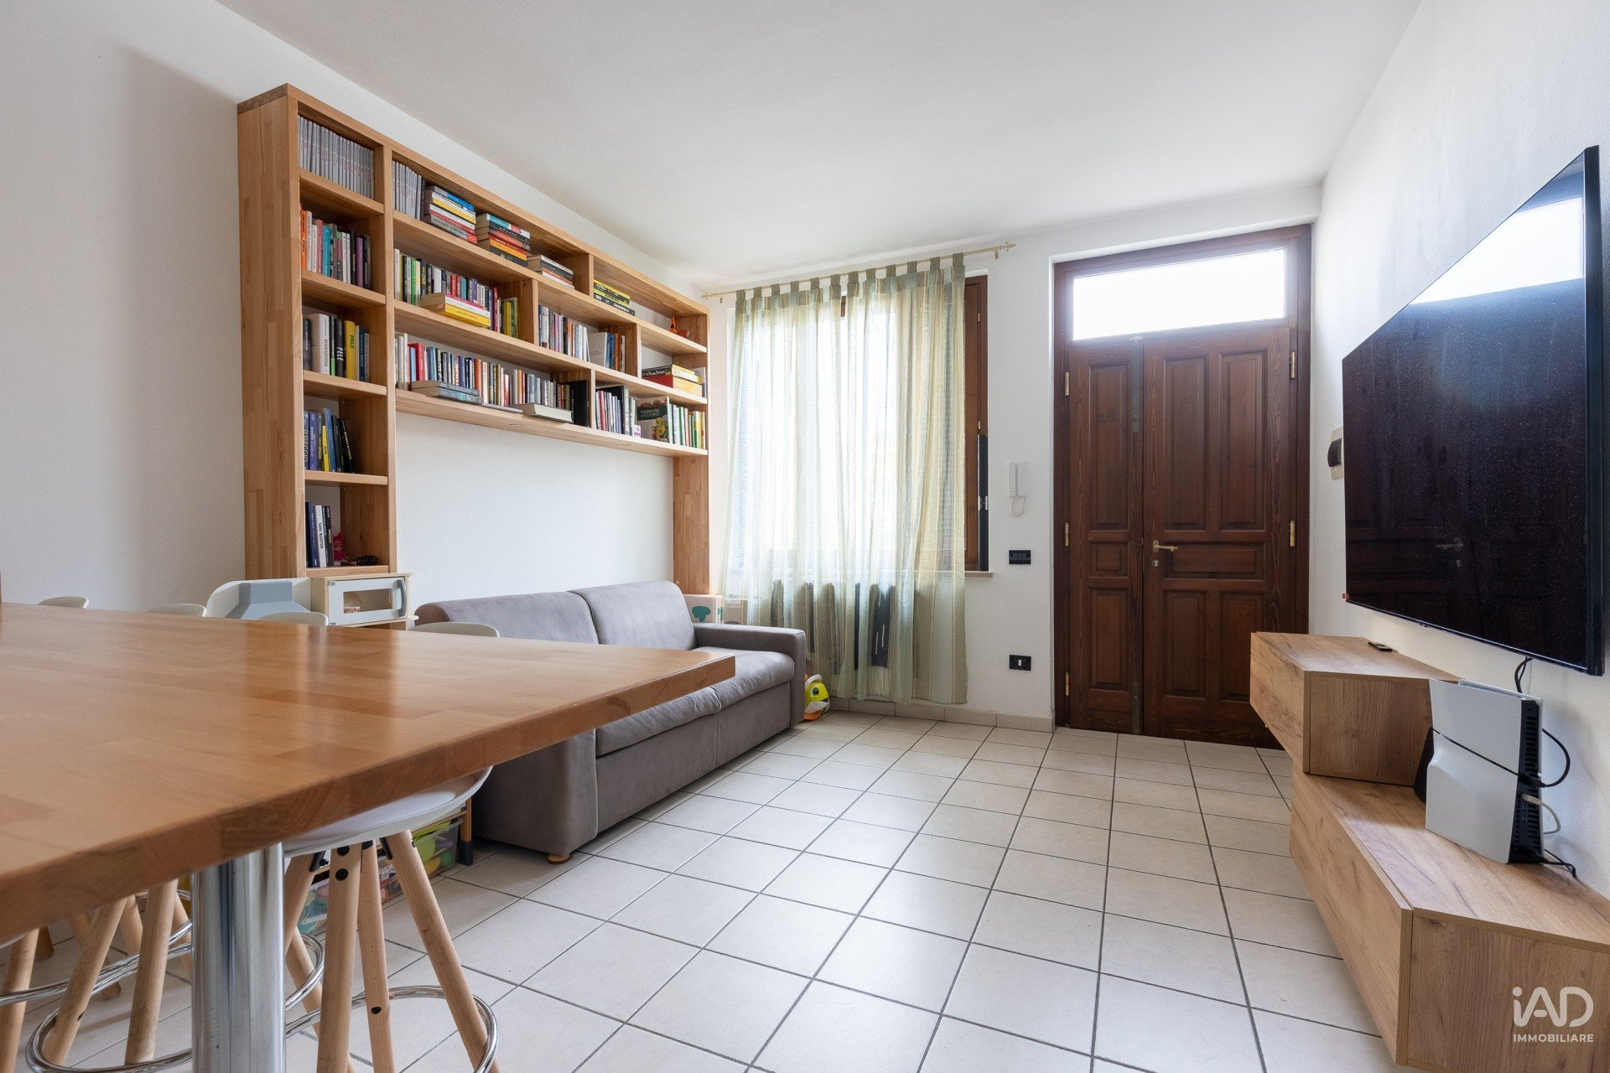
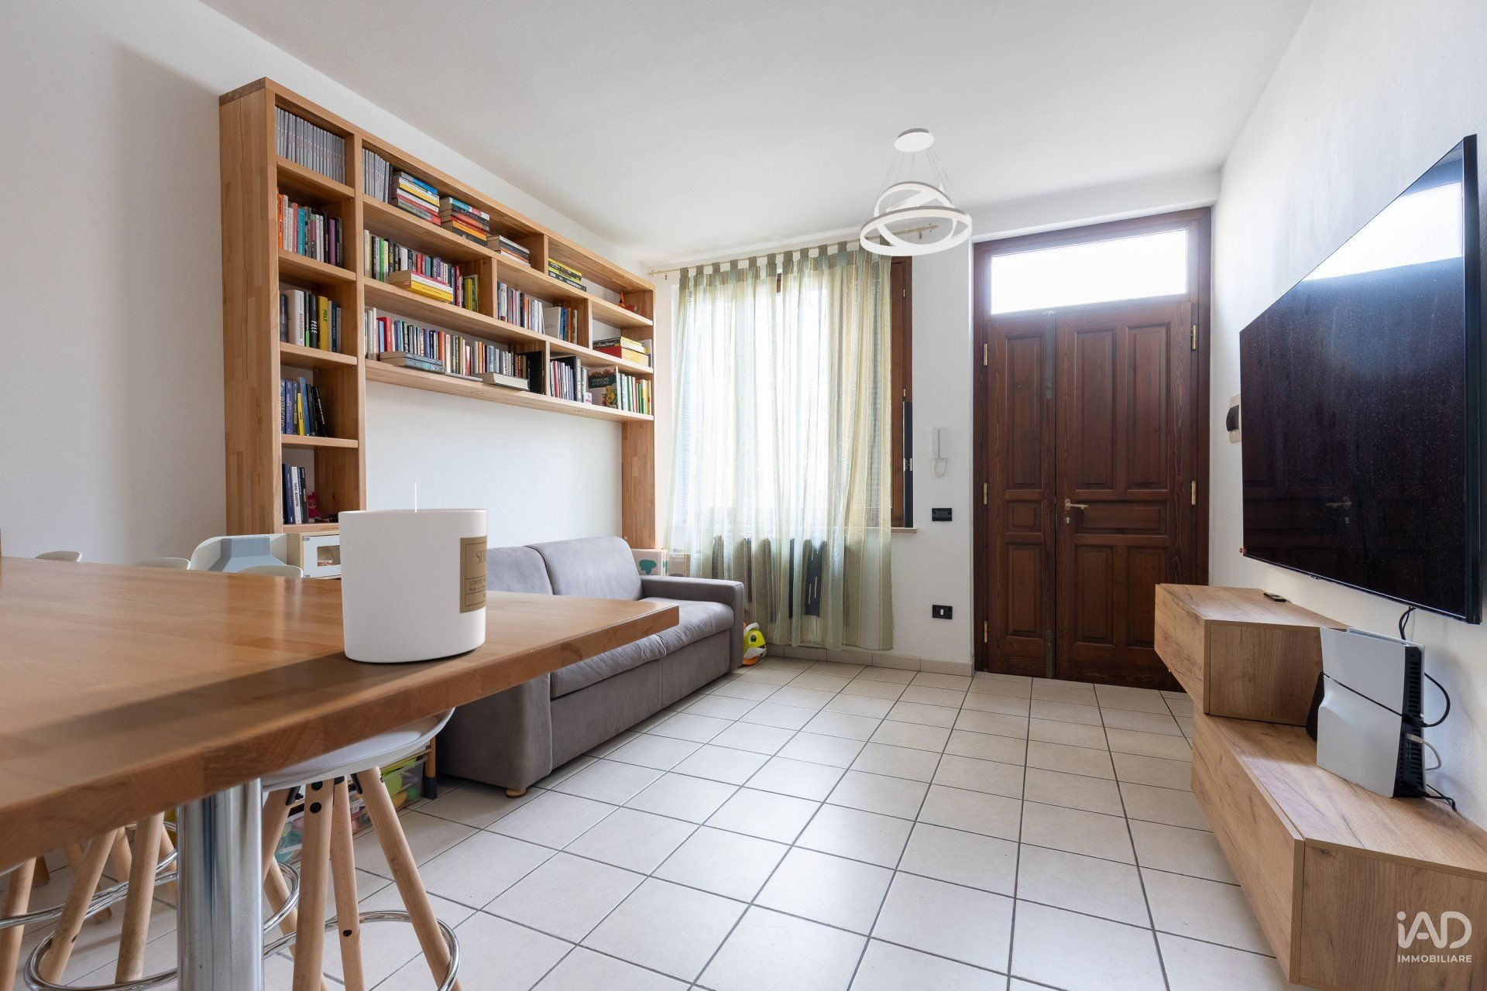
+ candle [337,483,488,664]
+ pendant light [860,128,973,257]
